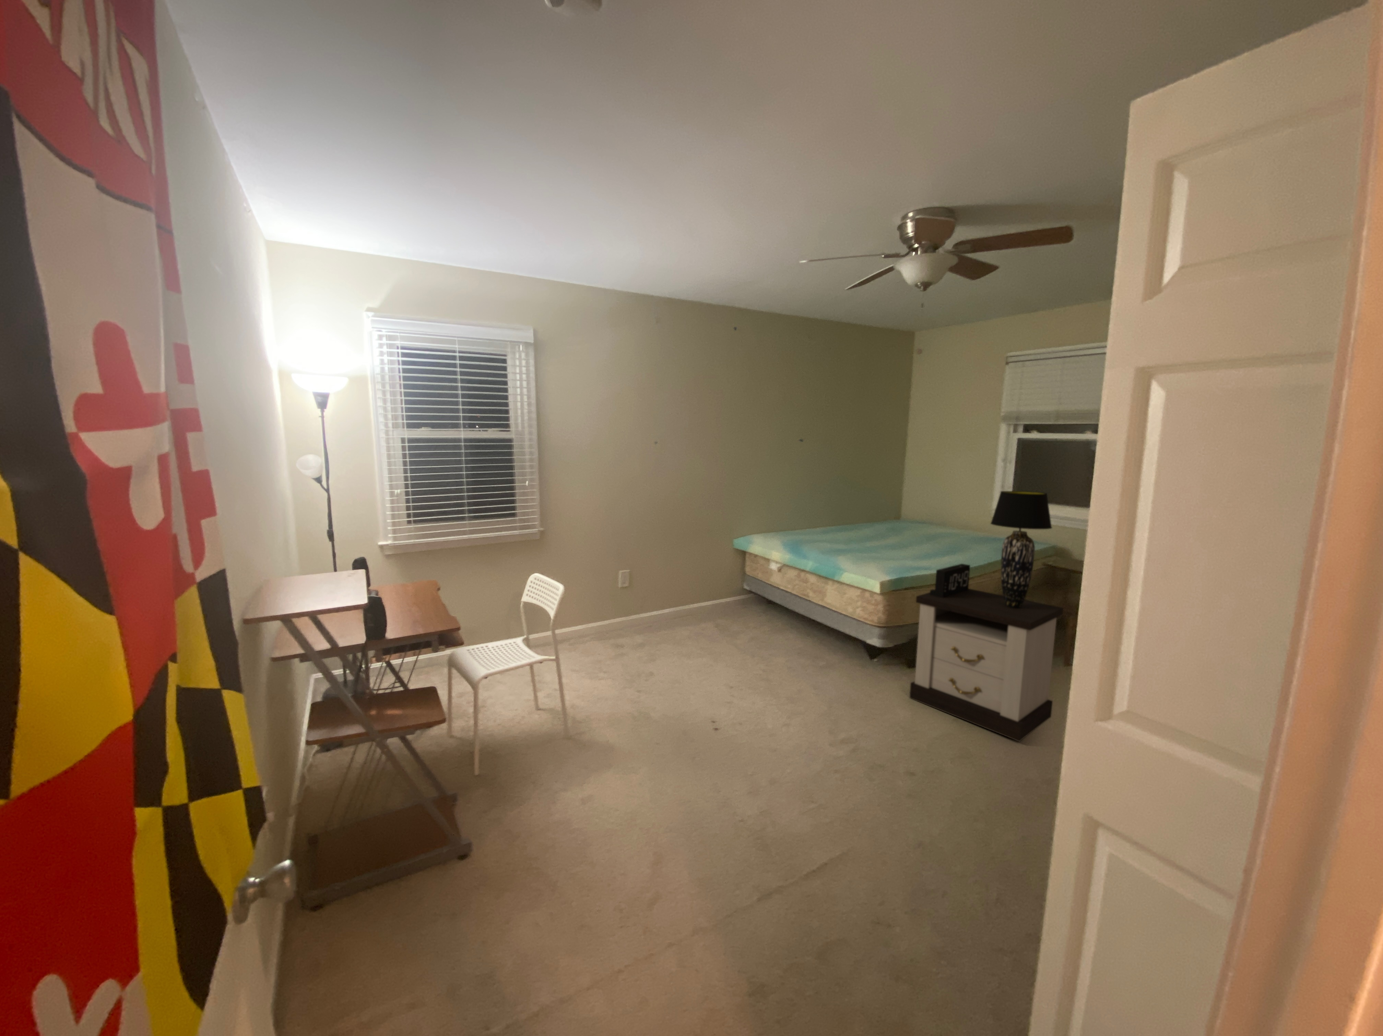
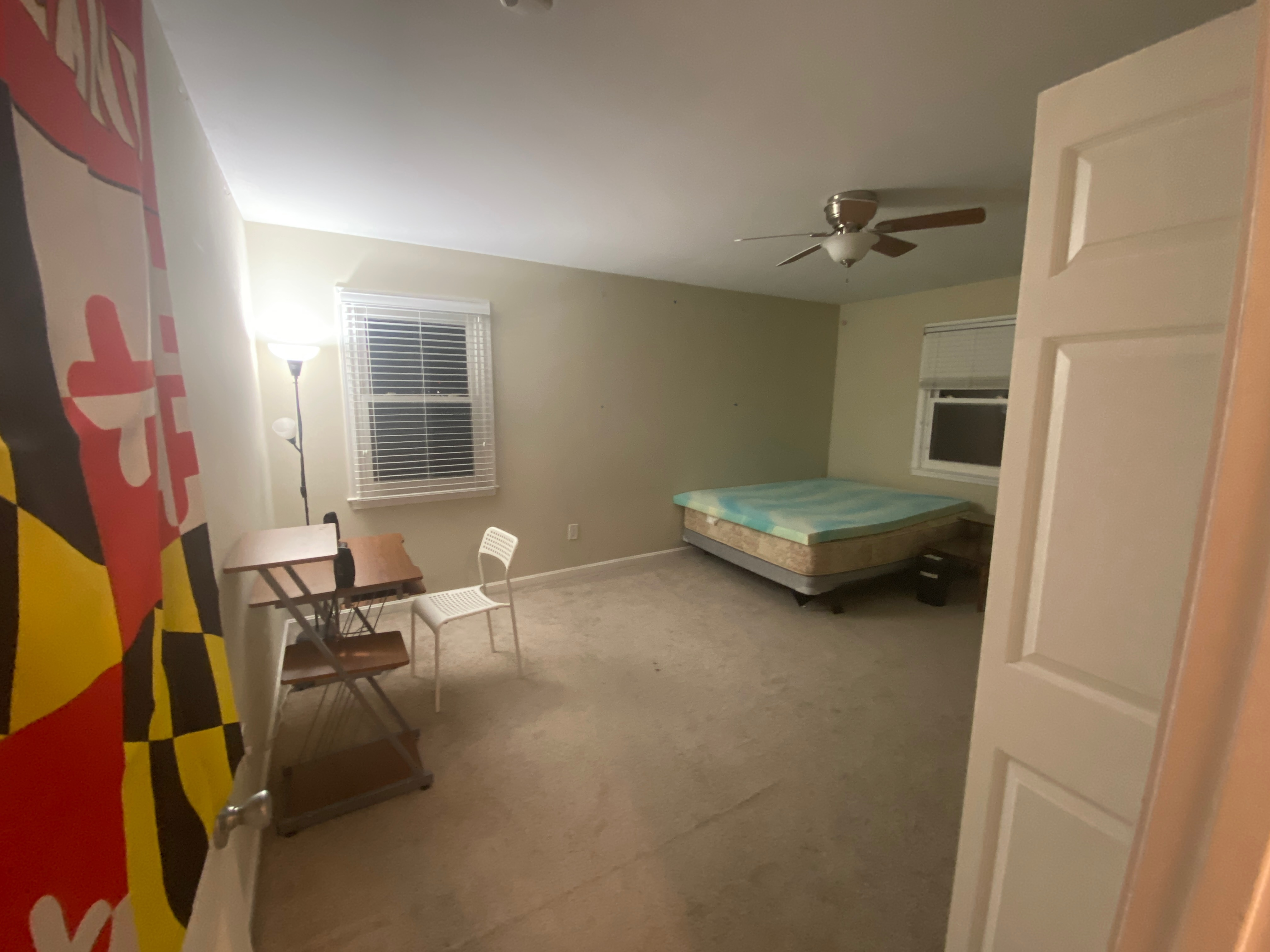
- nightstand [909,589,1064,742]
- table lamp [990,491,1053,608]
- alarm clock [930,564,970,597]
